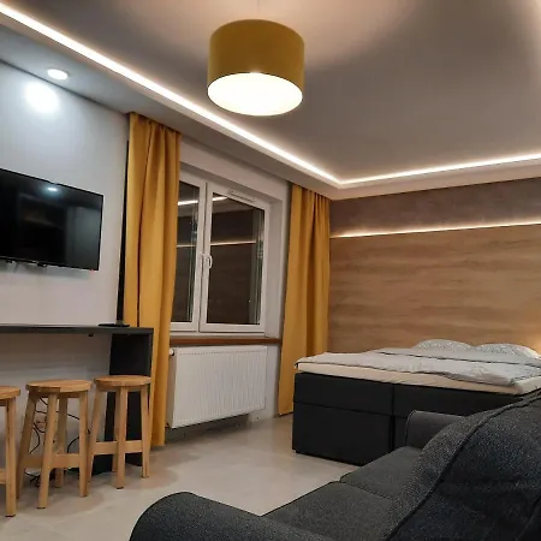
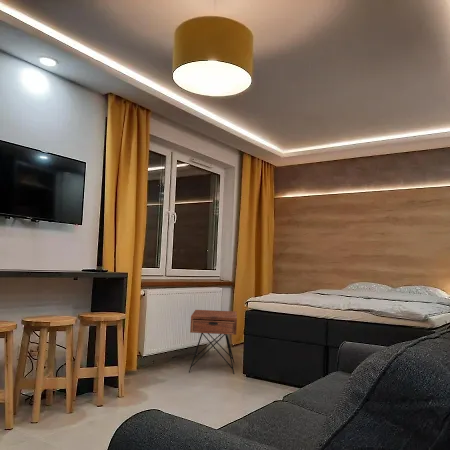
+ nightstand [188,309,238,375]
